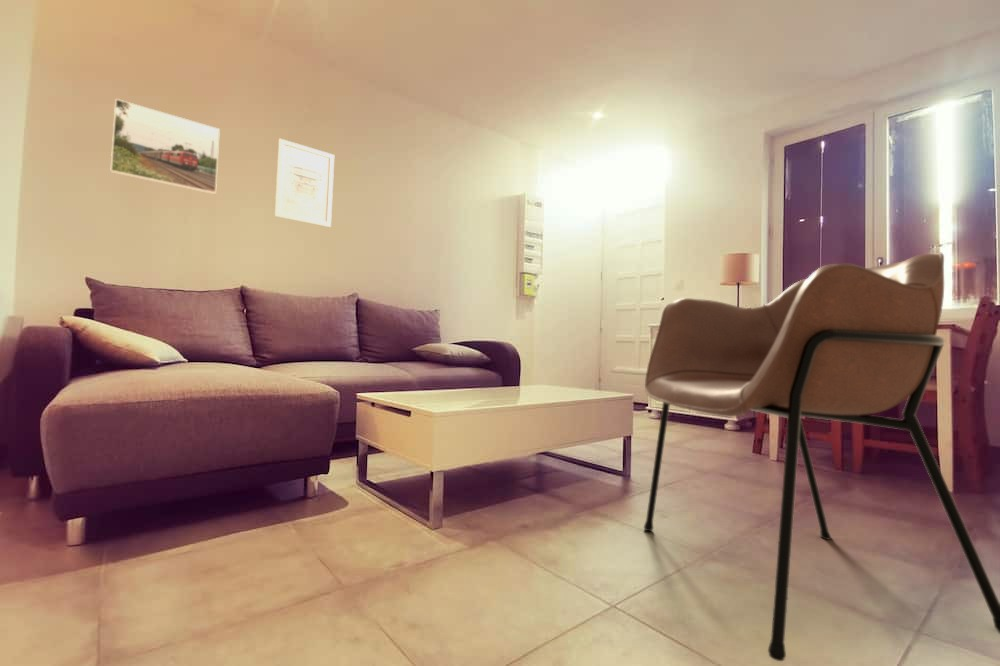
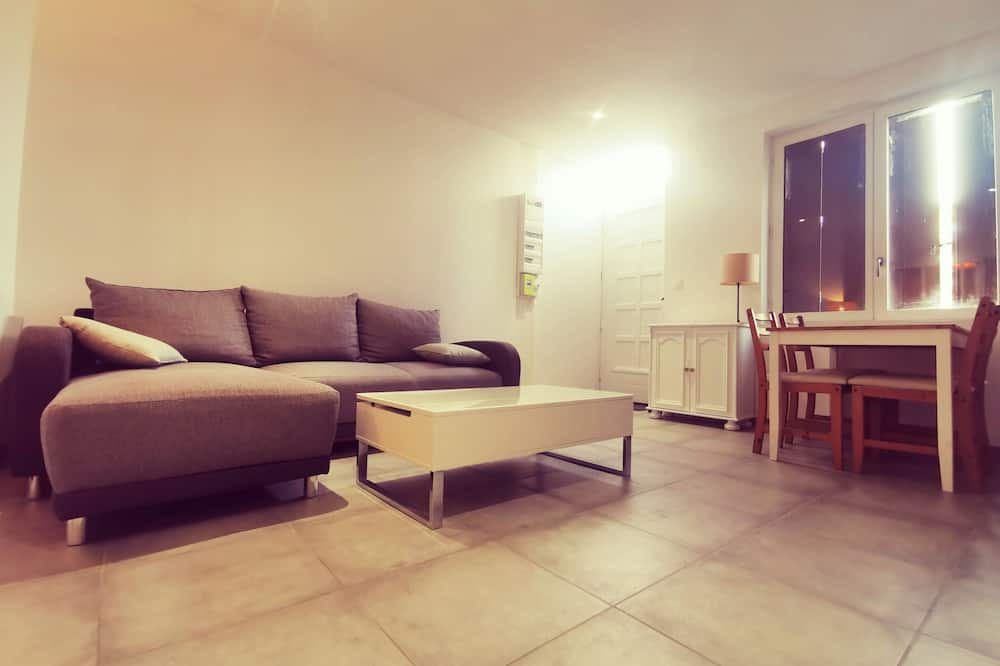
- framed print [109,98,221,195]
- wall art [274,137,335,228]
- armchair [643,251,1000,662]
